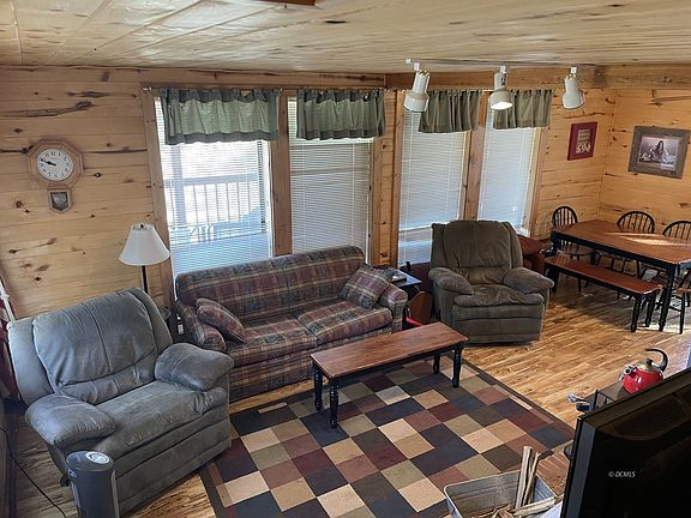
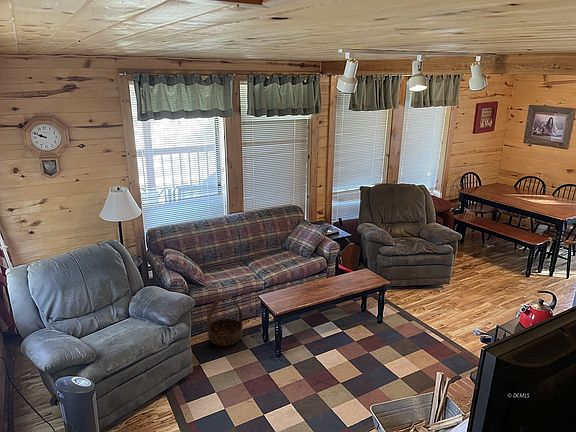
+ basket [206,295,244,347]
